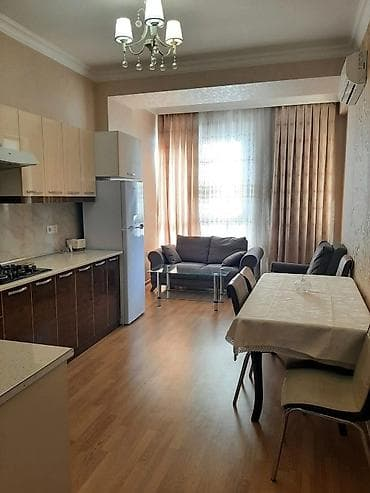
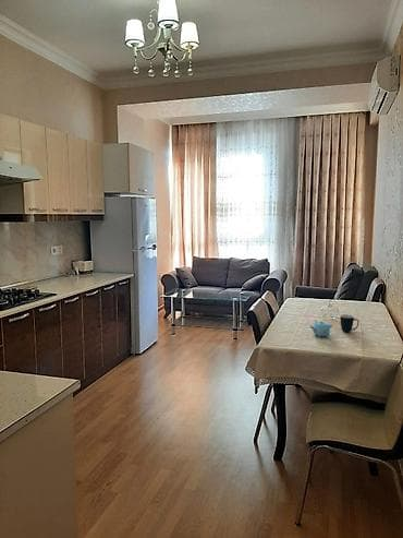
+ teapot [309,319,333,338]
+ mug [339,313,359,334]
